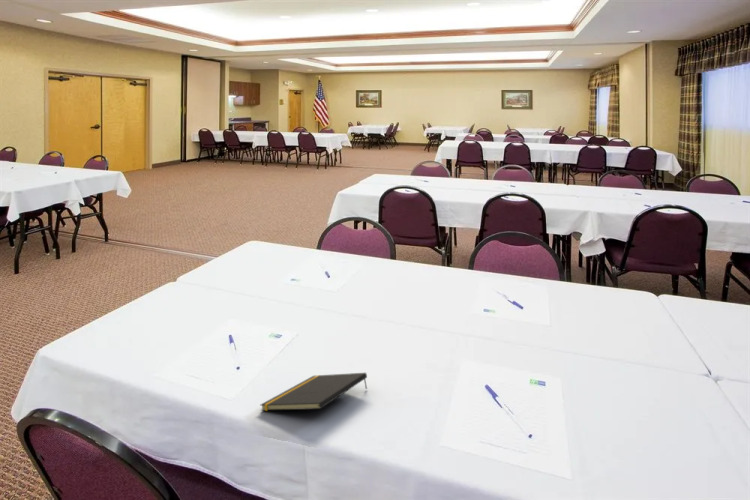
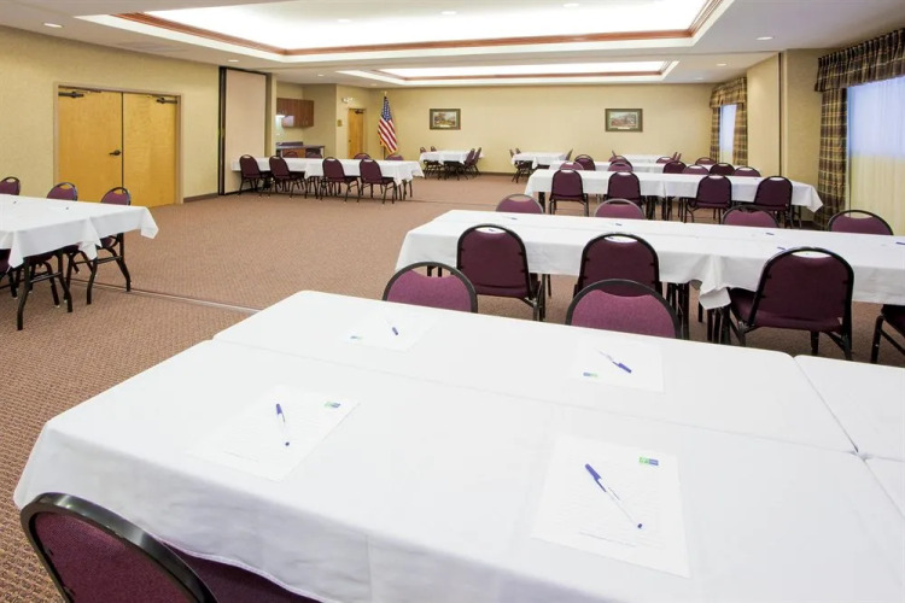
- notepad [259,372,368,412]
